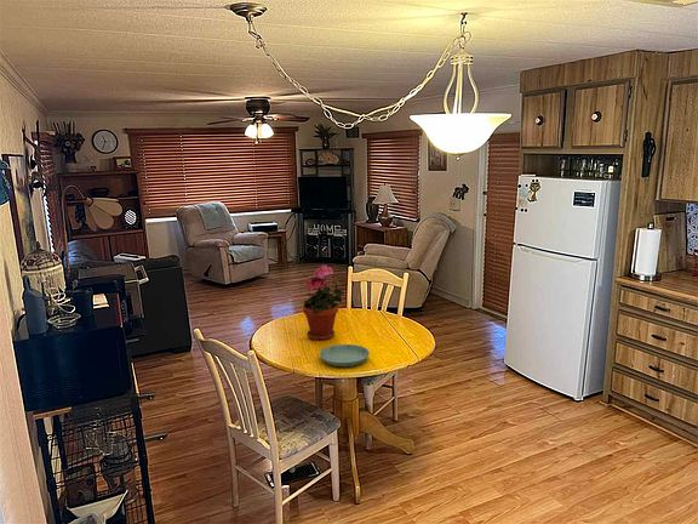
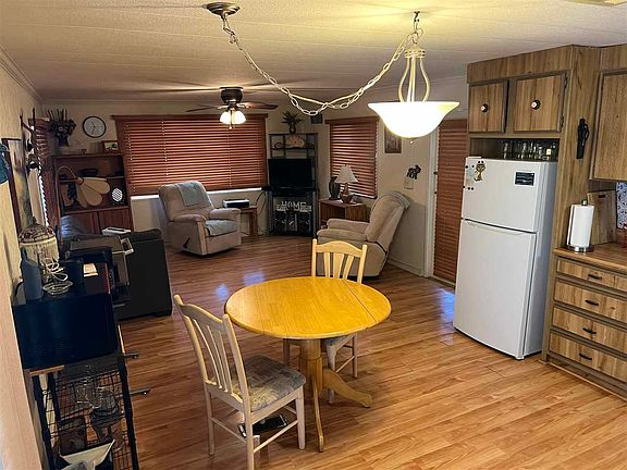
- saucer [319,343,371,368]
- potted plant [302,263,344,341]
